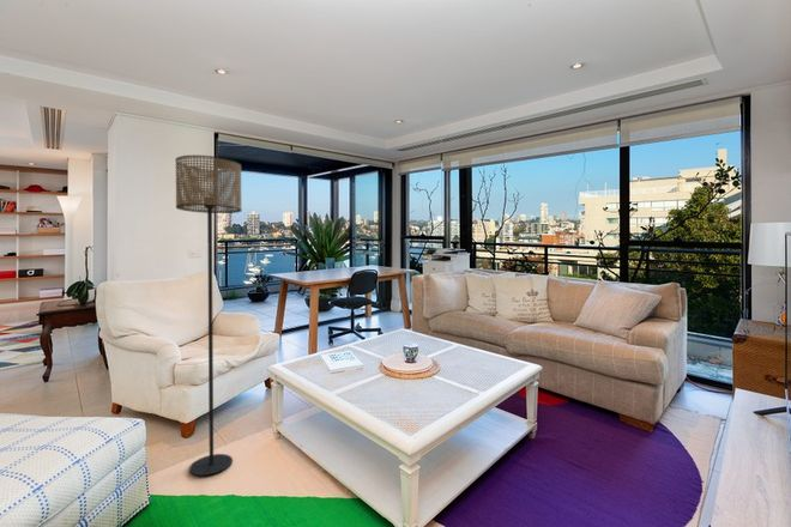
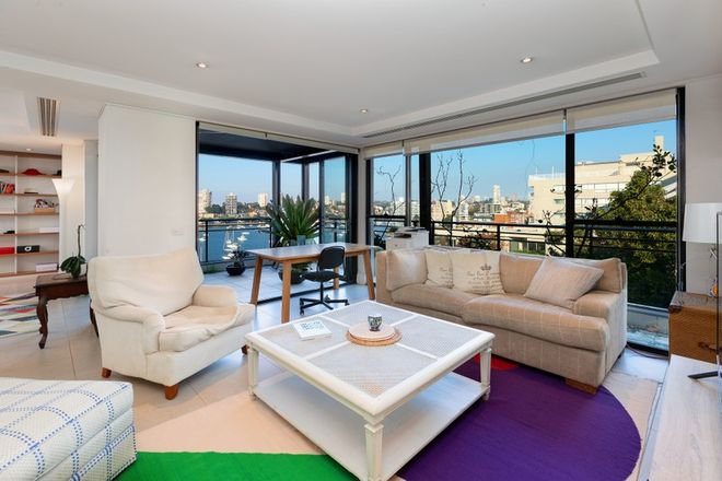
- floor lamp [174,155,243,477]
